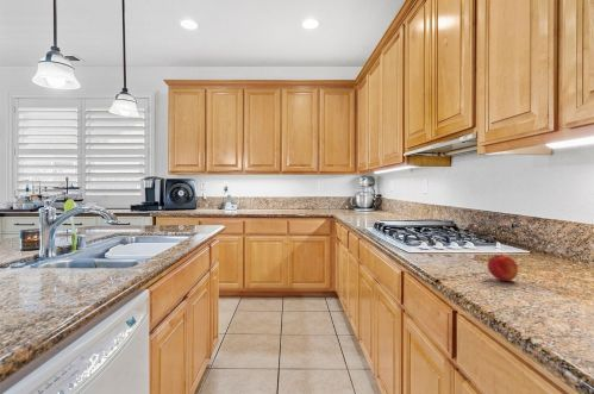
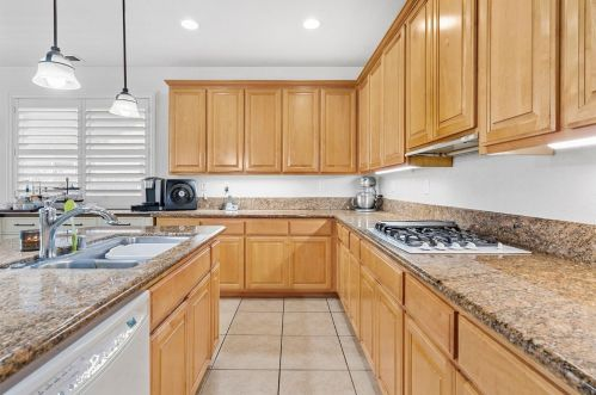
- peach [487,254,519,282]
